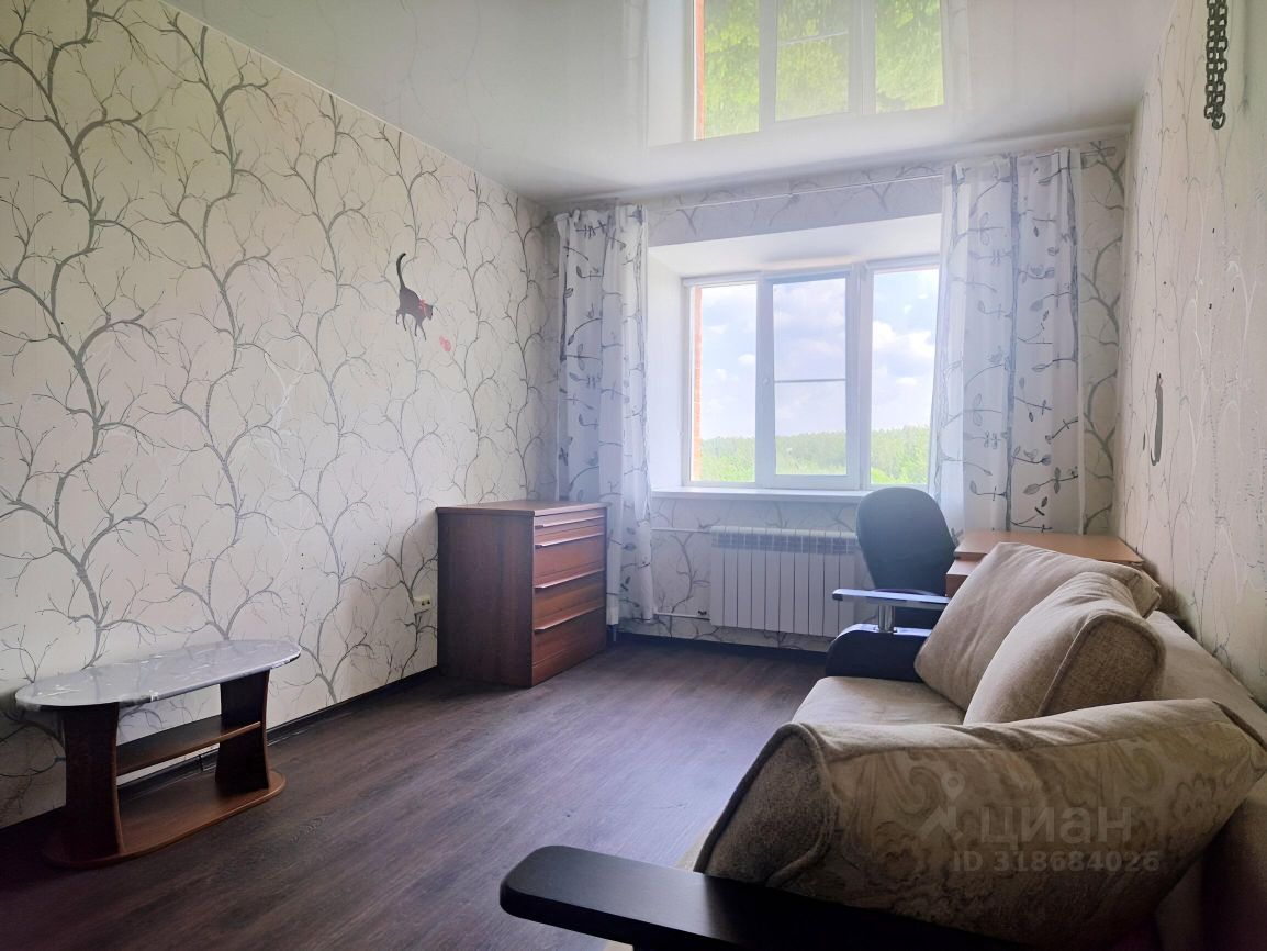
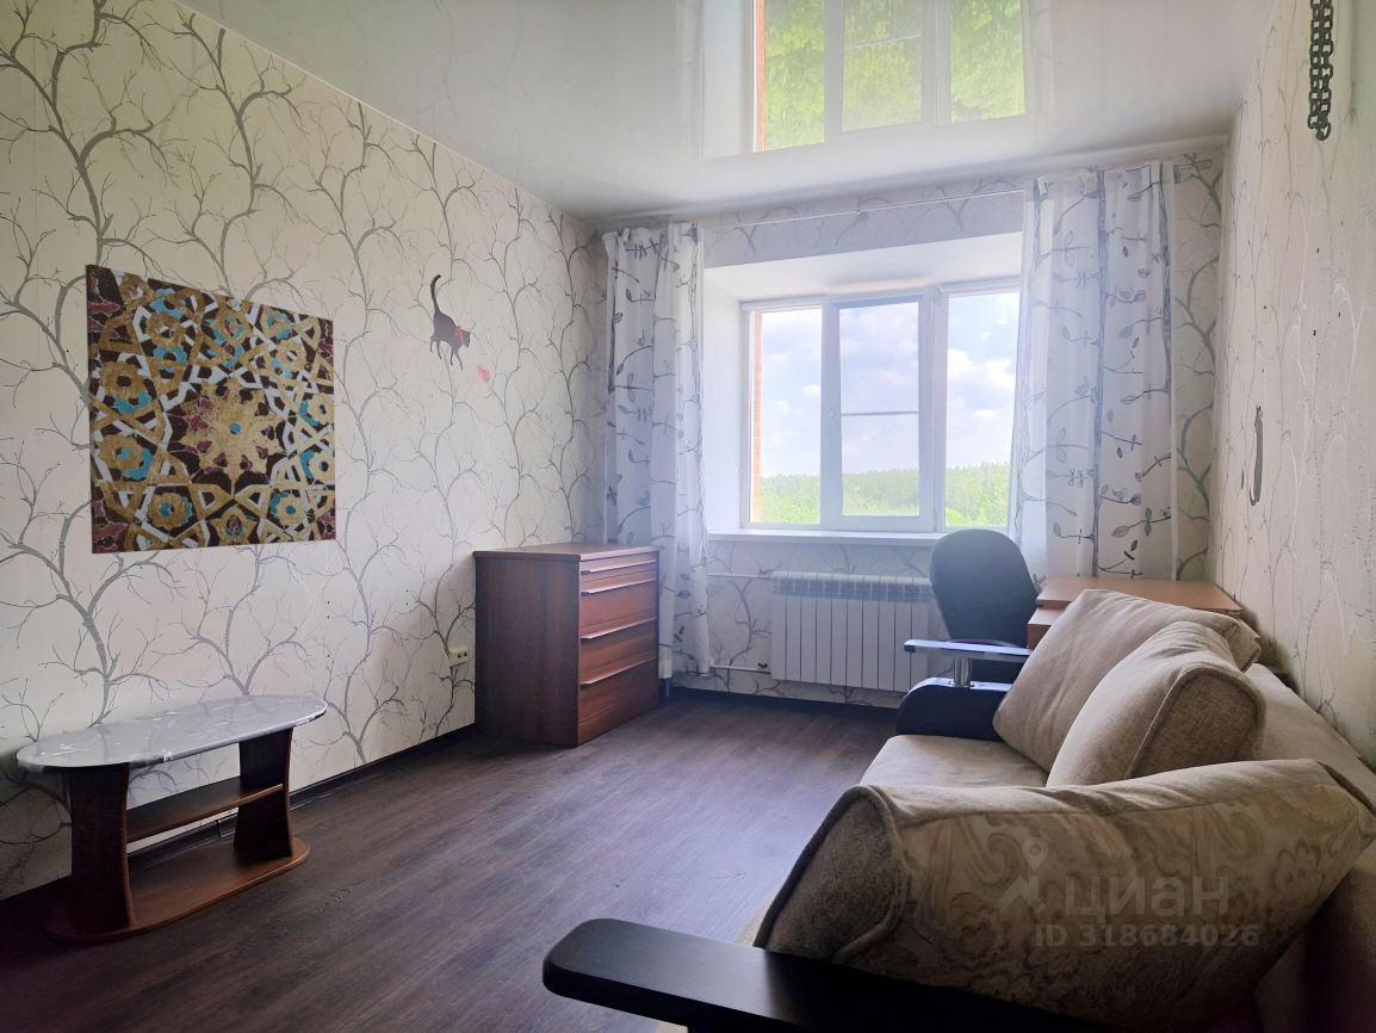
+ wall art [85,262,337,555]
